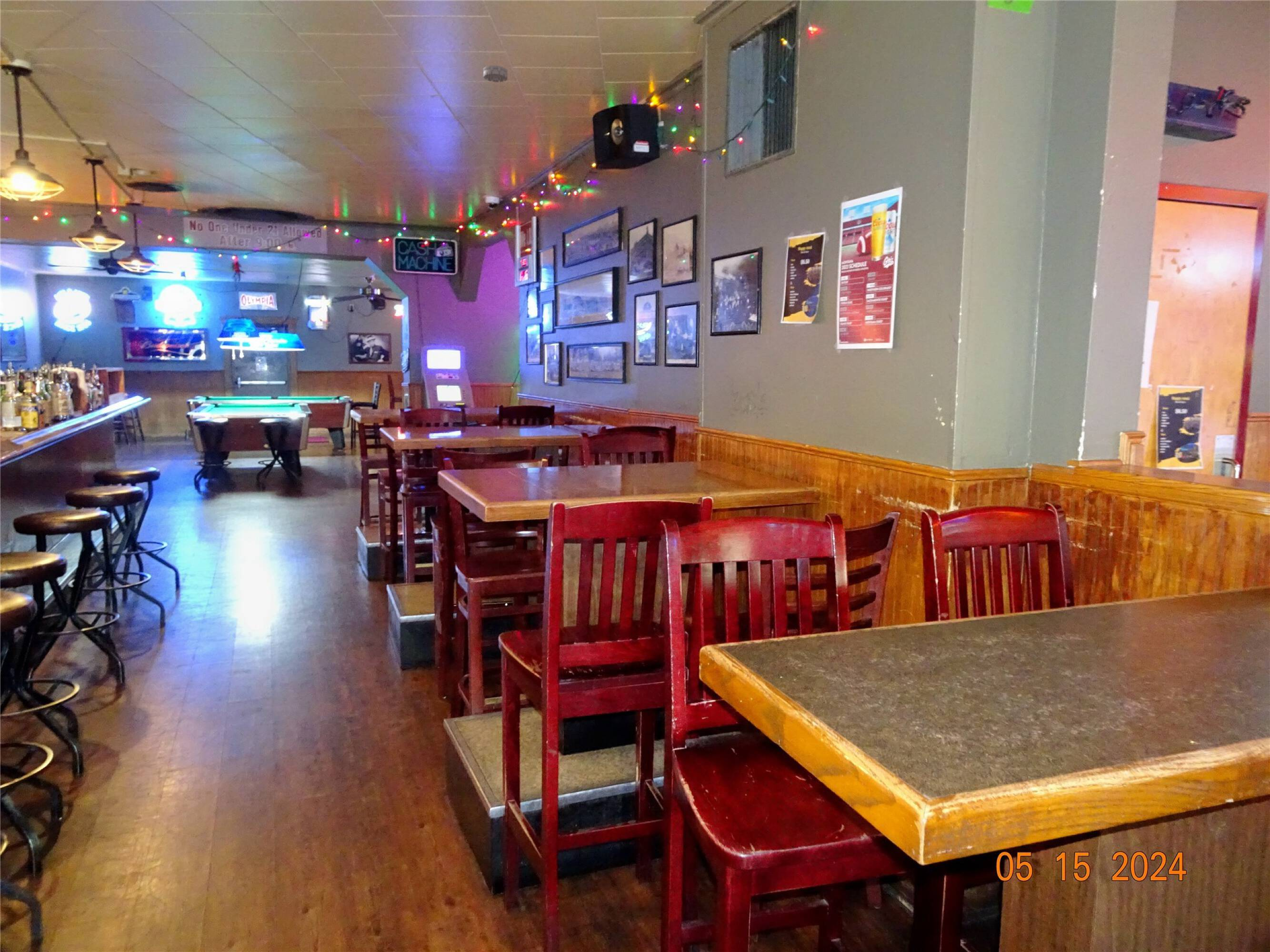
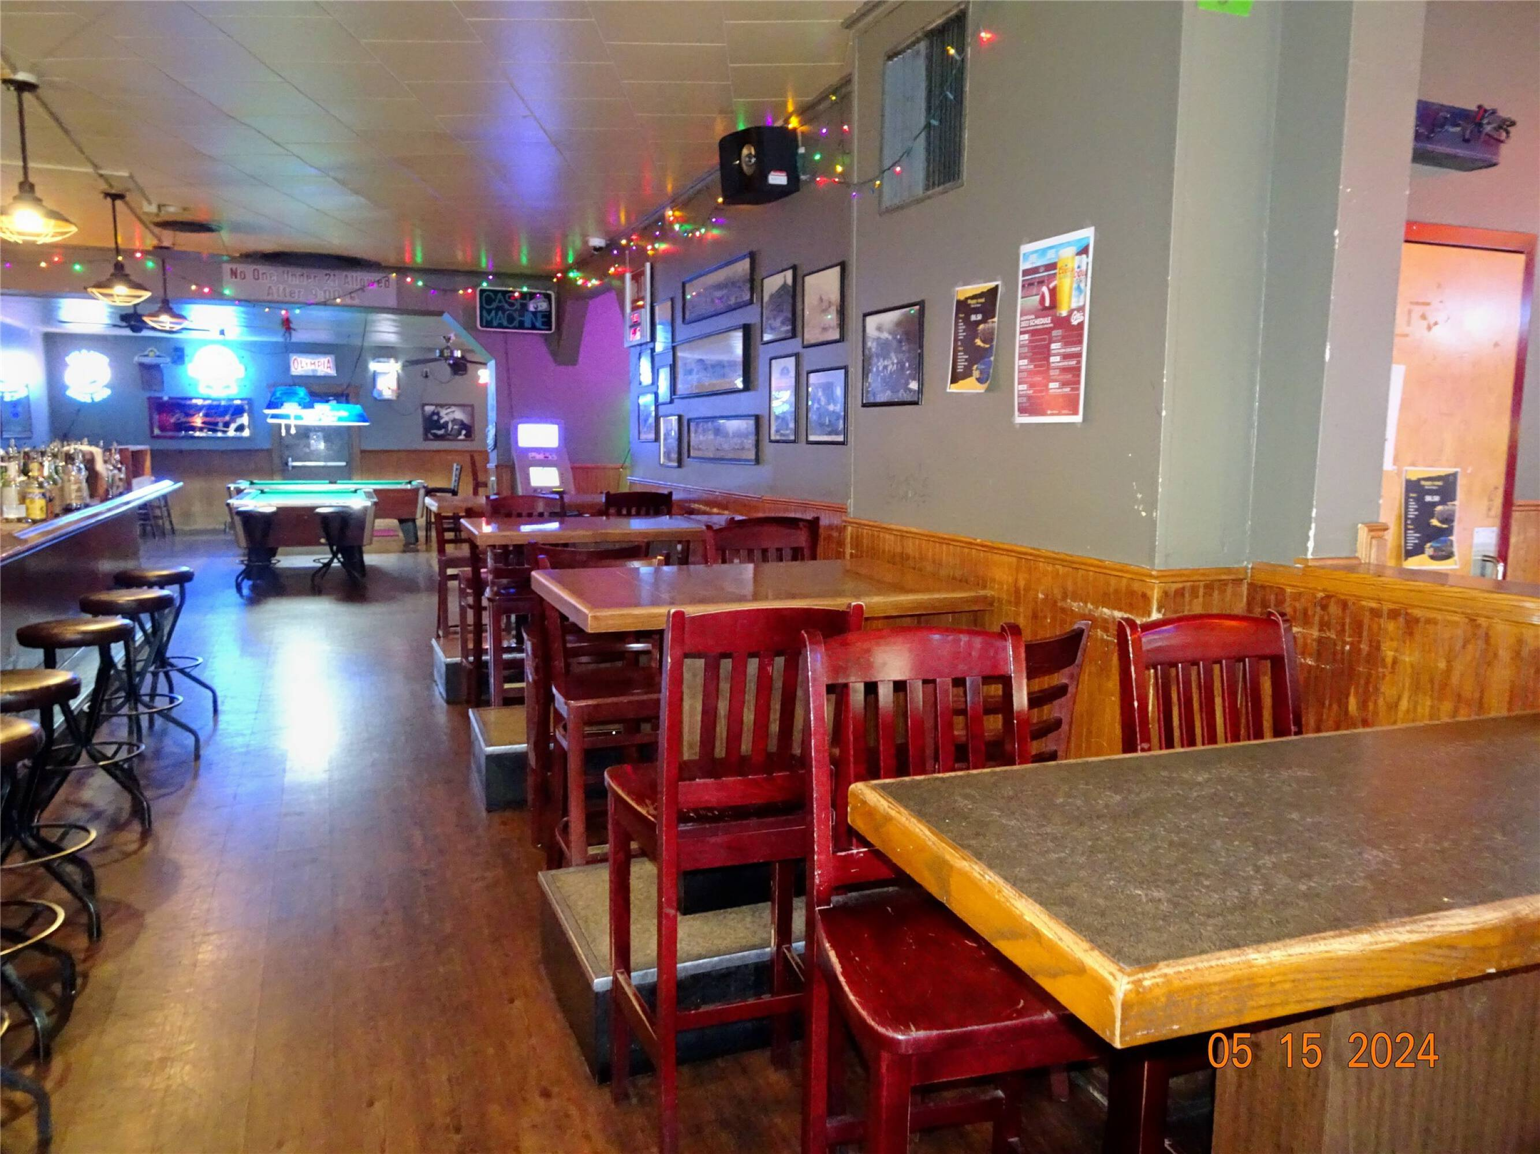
- smoke detector [483,65,508,83]
